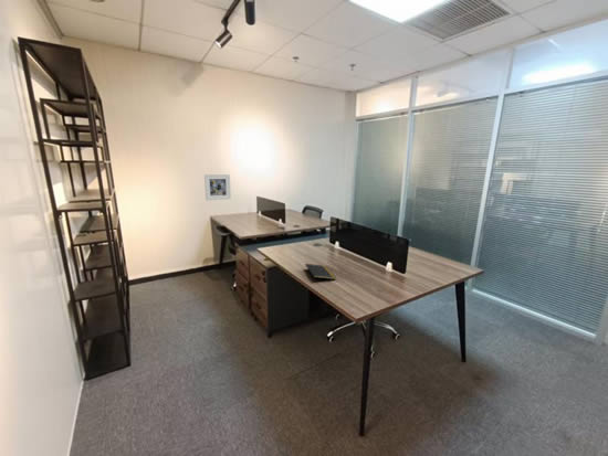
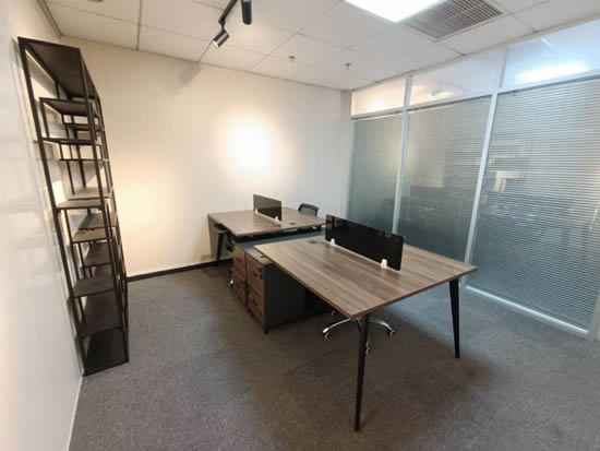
- notepad [304,263,337,283]
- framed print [203,173,232,201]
